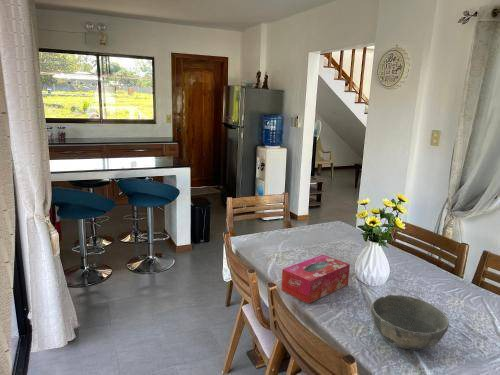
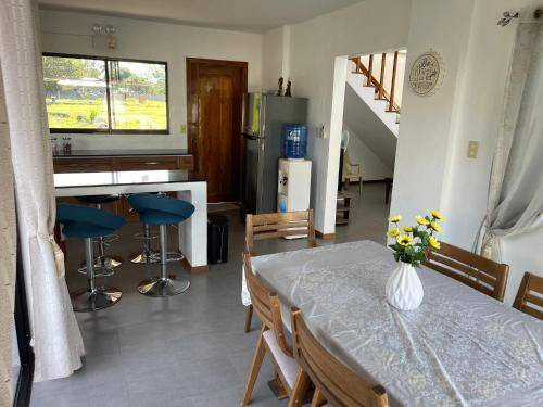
- tissue box [280,254,351,304]
- bowl [370,294,450,351]
